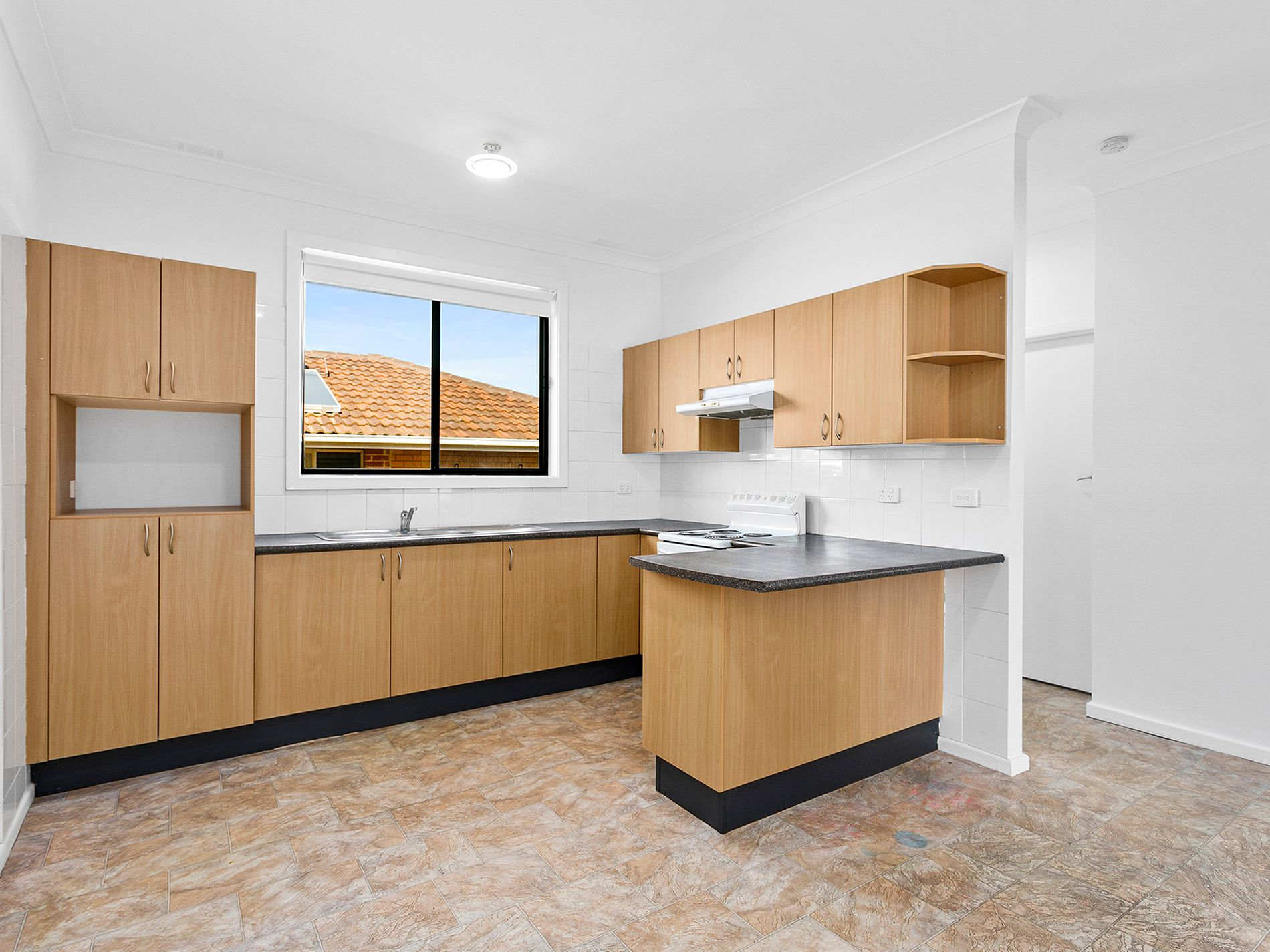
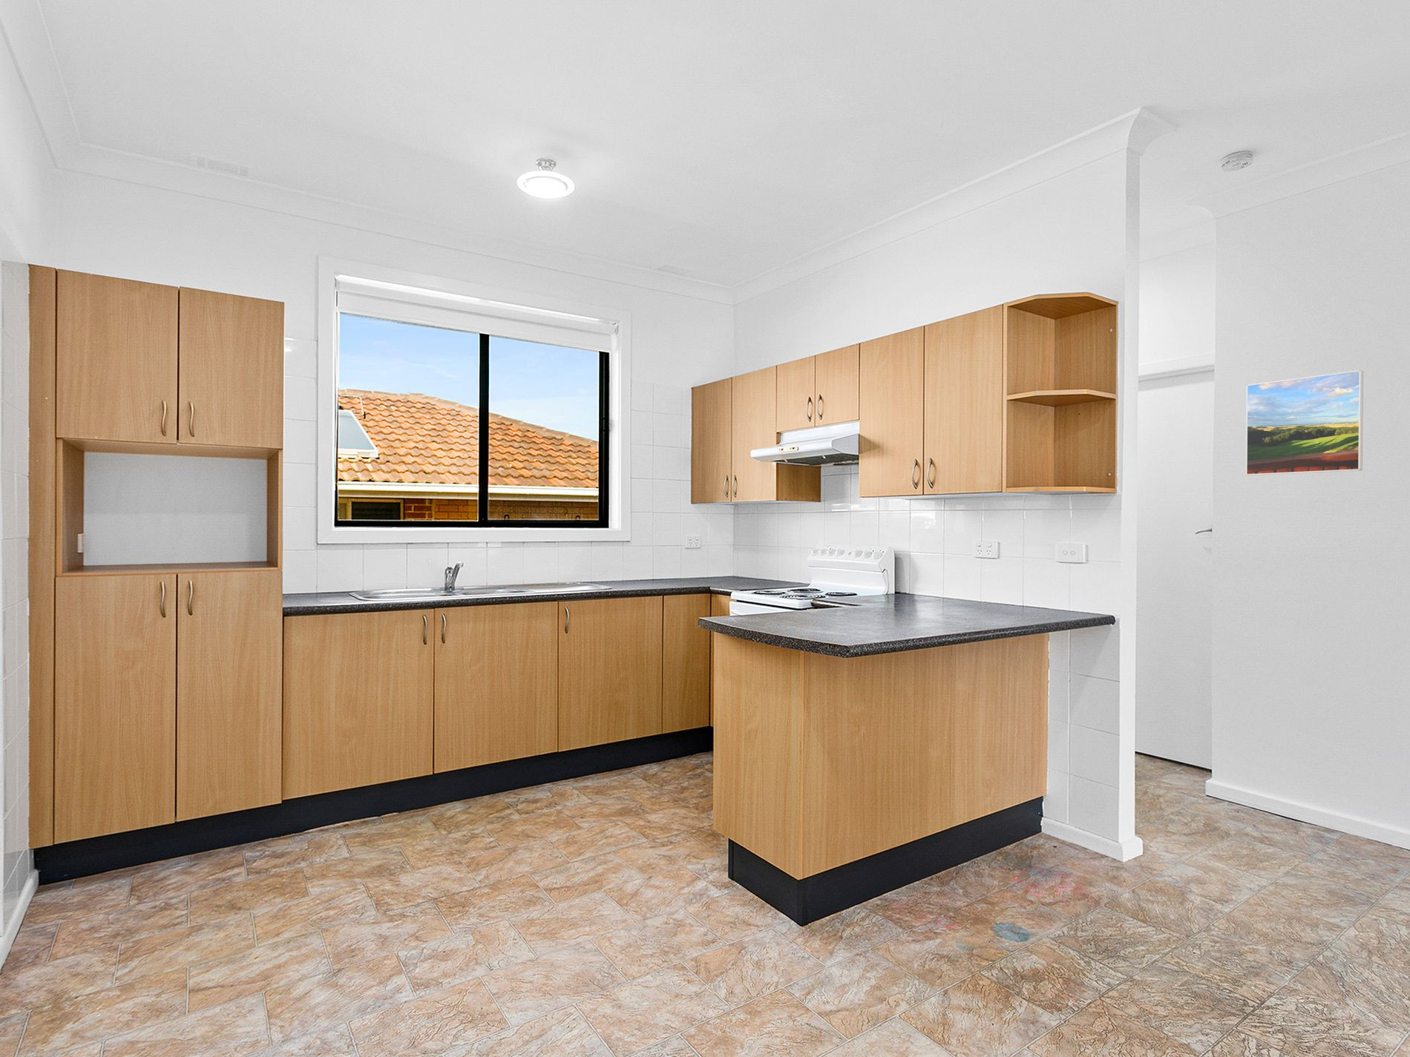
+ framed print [1246,370,1364,476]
